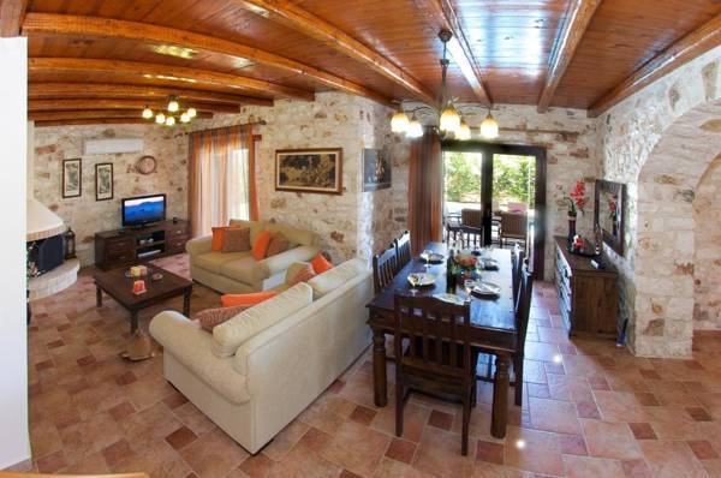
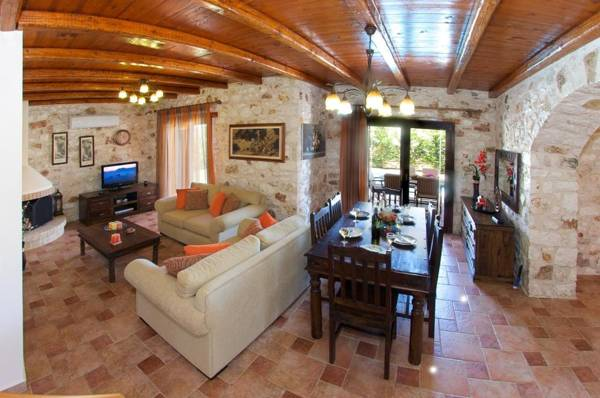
- ceramic jug [121,328,156,362]
